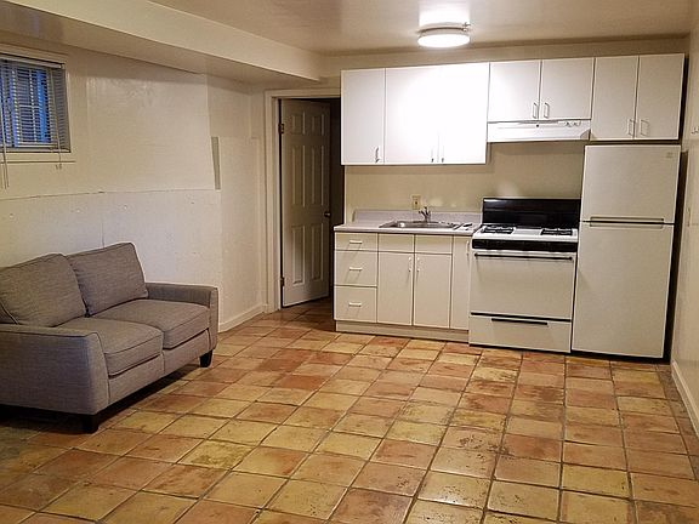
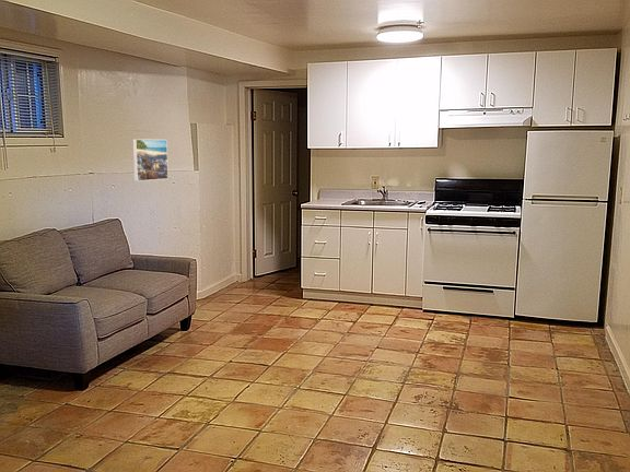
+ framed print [131,138,170,182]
